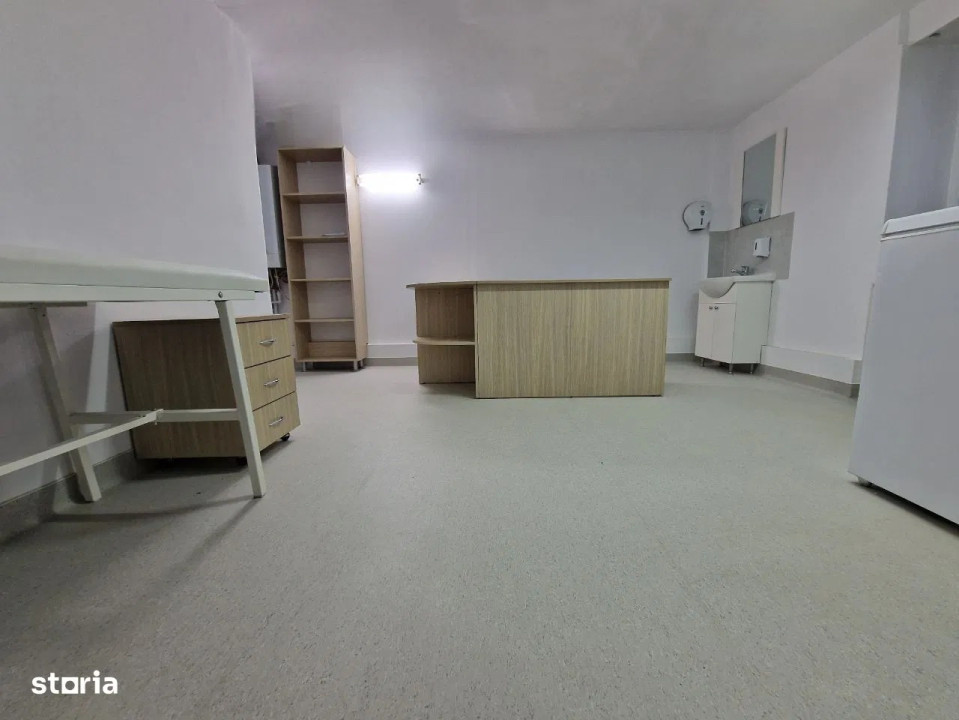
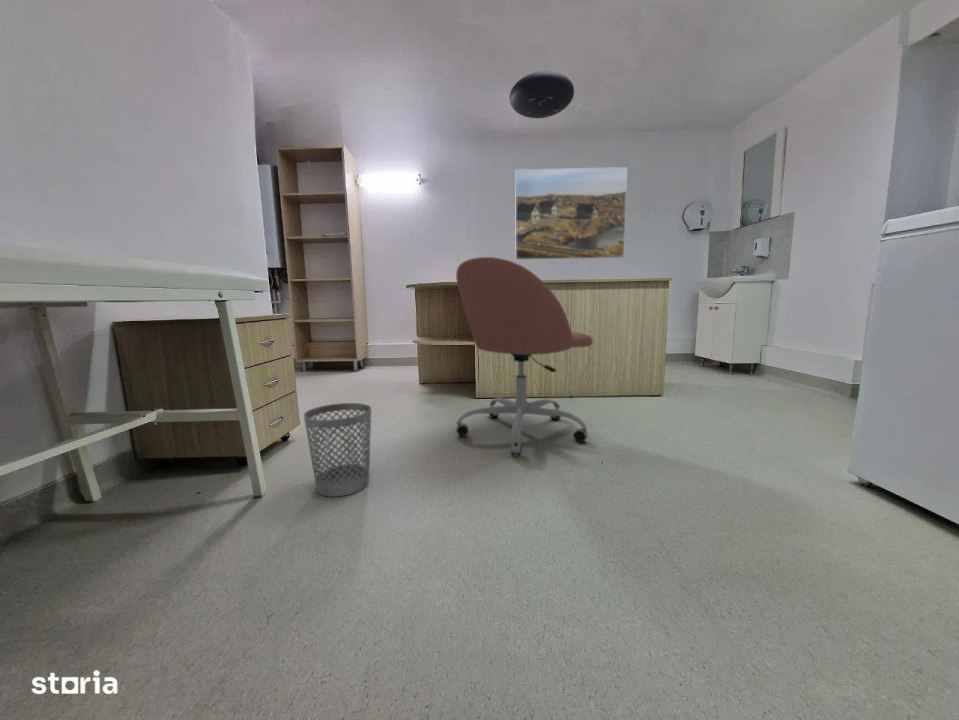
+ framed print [515,166,628,261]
+ ceiling light [509,70,575,119]
+ wastebasket [303,402,372,498]
+ office chair [455,256,594,457]
